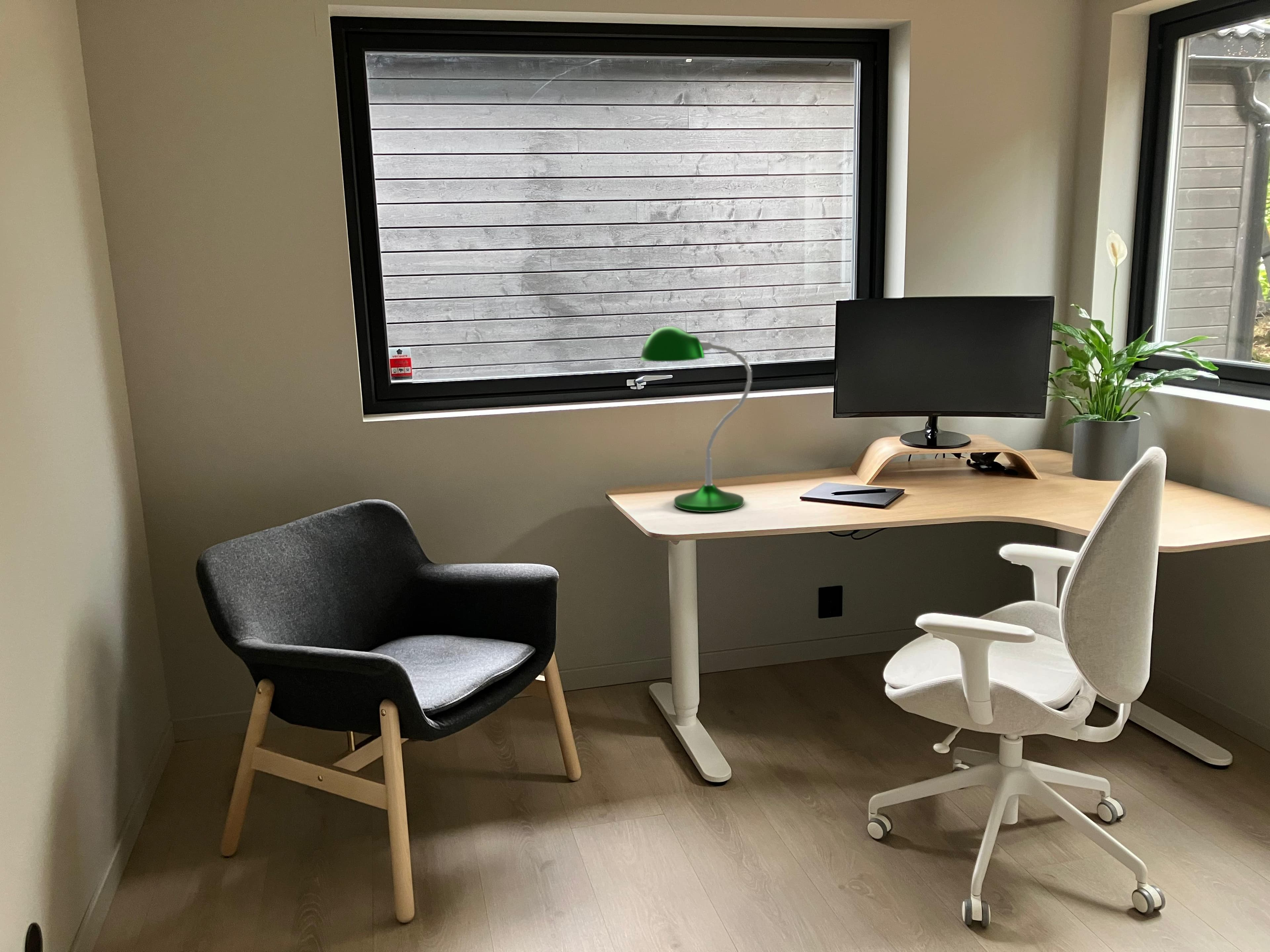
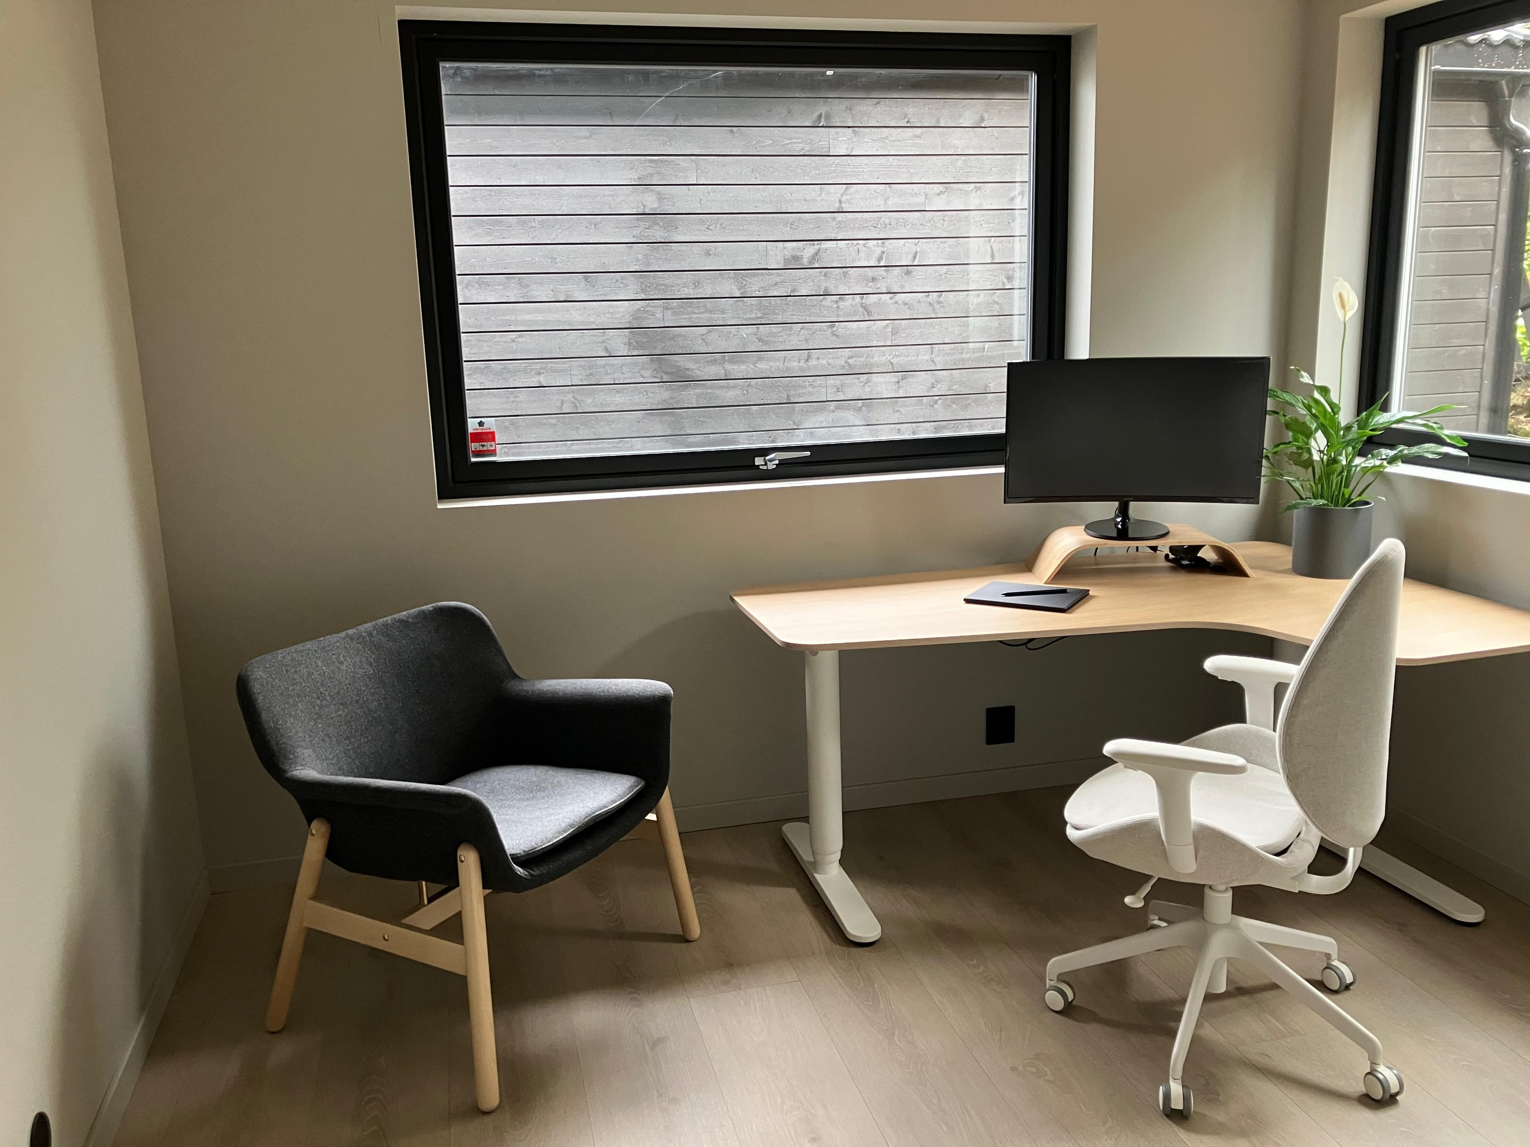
- desk lamp [639,326,752,512]
